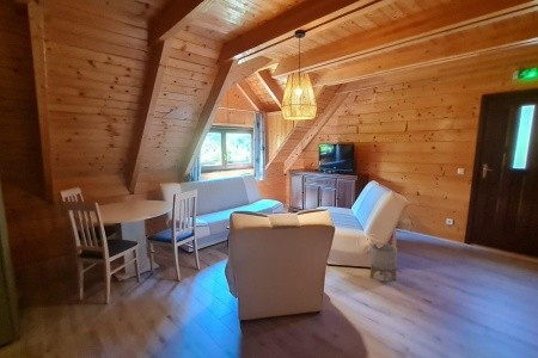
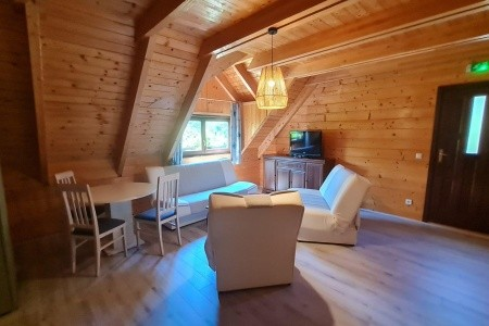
- planter [369,242,398,285]
